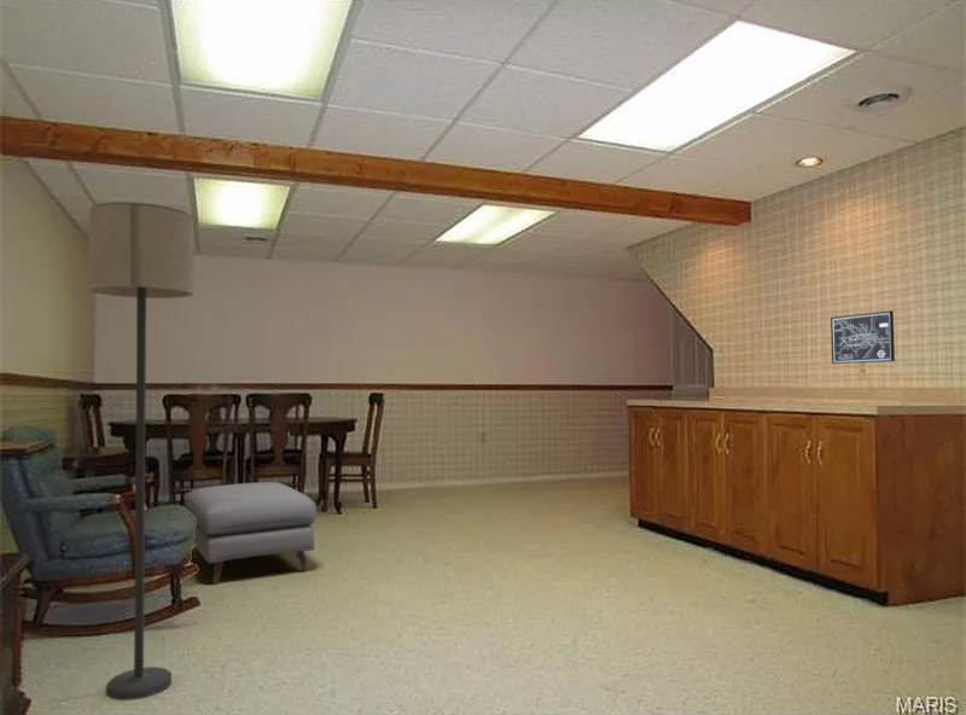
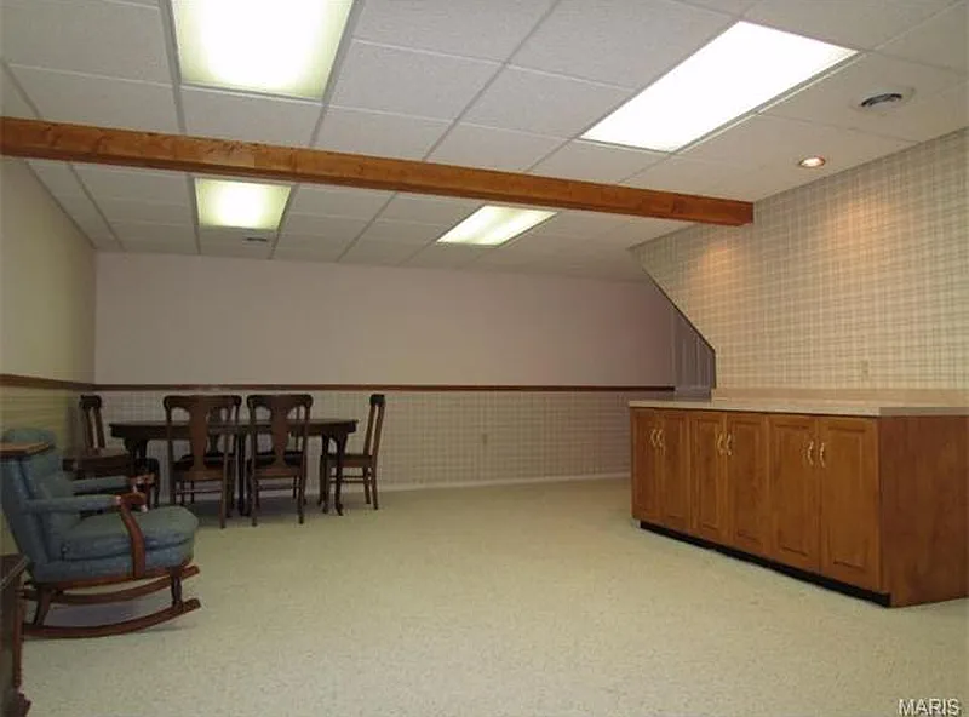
- wall art [830,310,896,365]
- ottoman [185,481,318,586]
- lamp [86,202,196,702]
